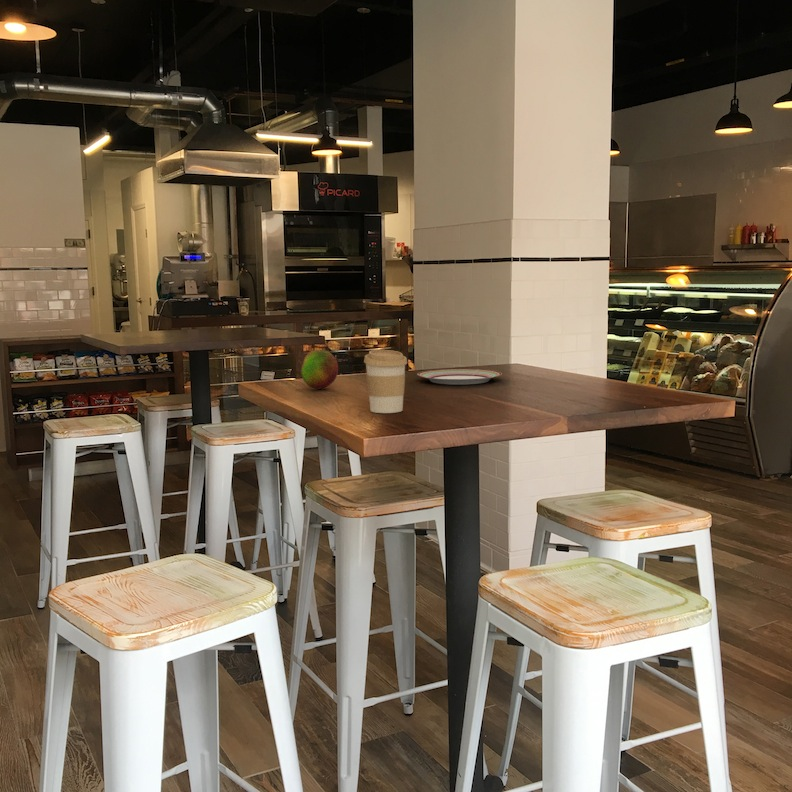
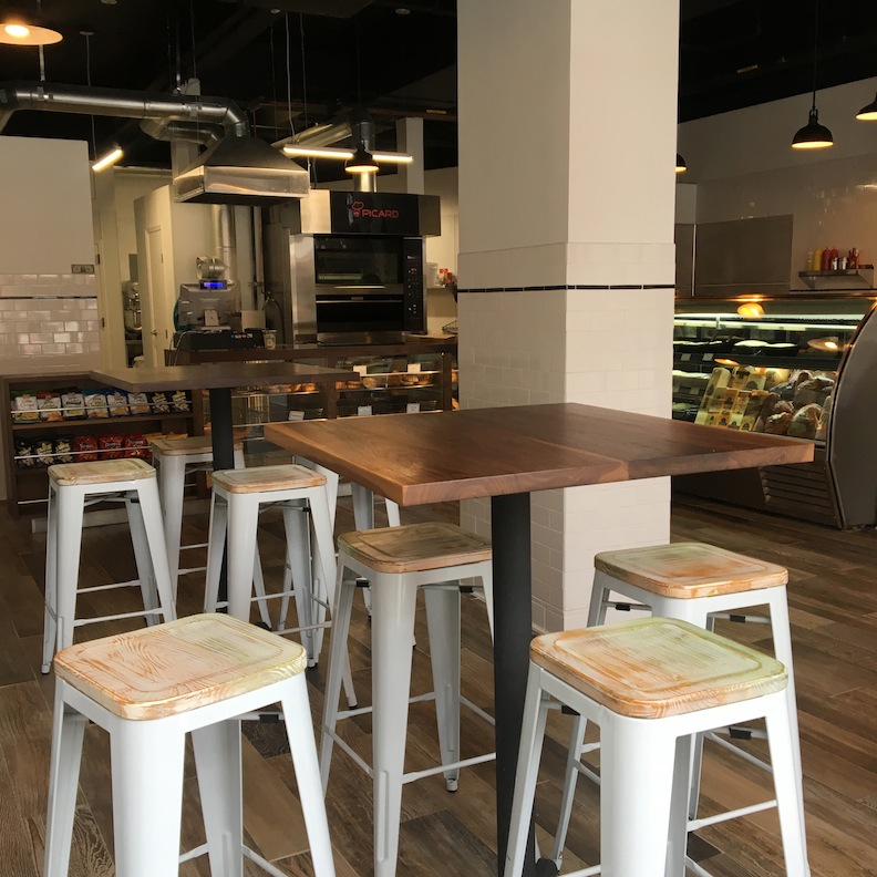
- coffee cup [363,349,408,414]
- plate [416,368,503,386]
- fruit [300,349,339,390]
